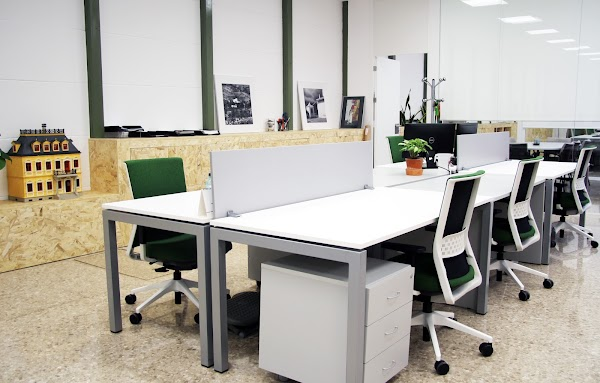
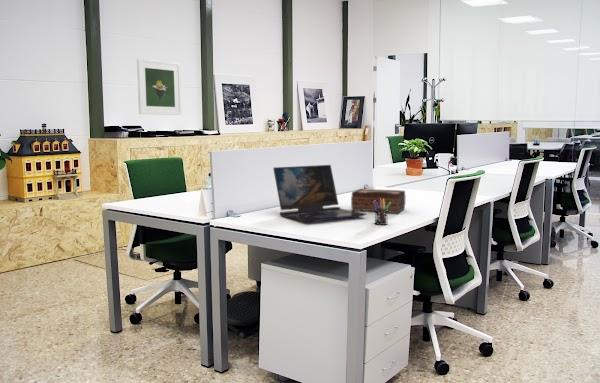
+ laptop [272,164,368,223]
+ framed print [136,58,182,116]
+ pen holder [373,198,391,226]
+ tissue box [350,188,407,214]
